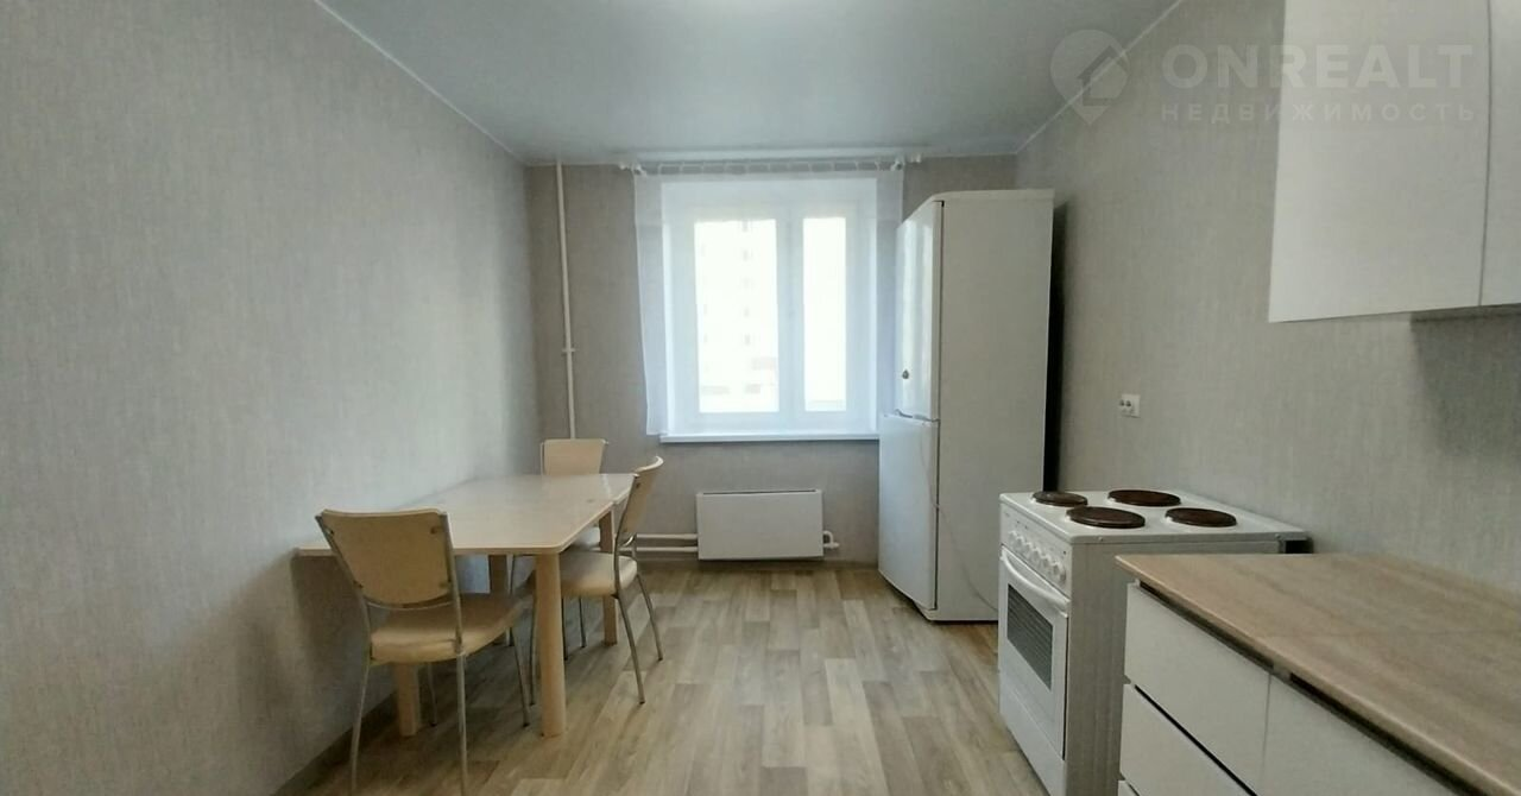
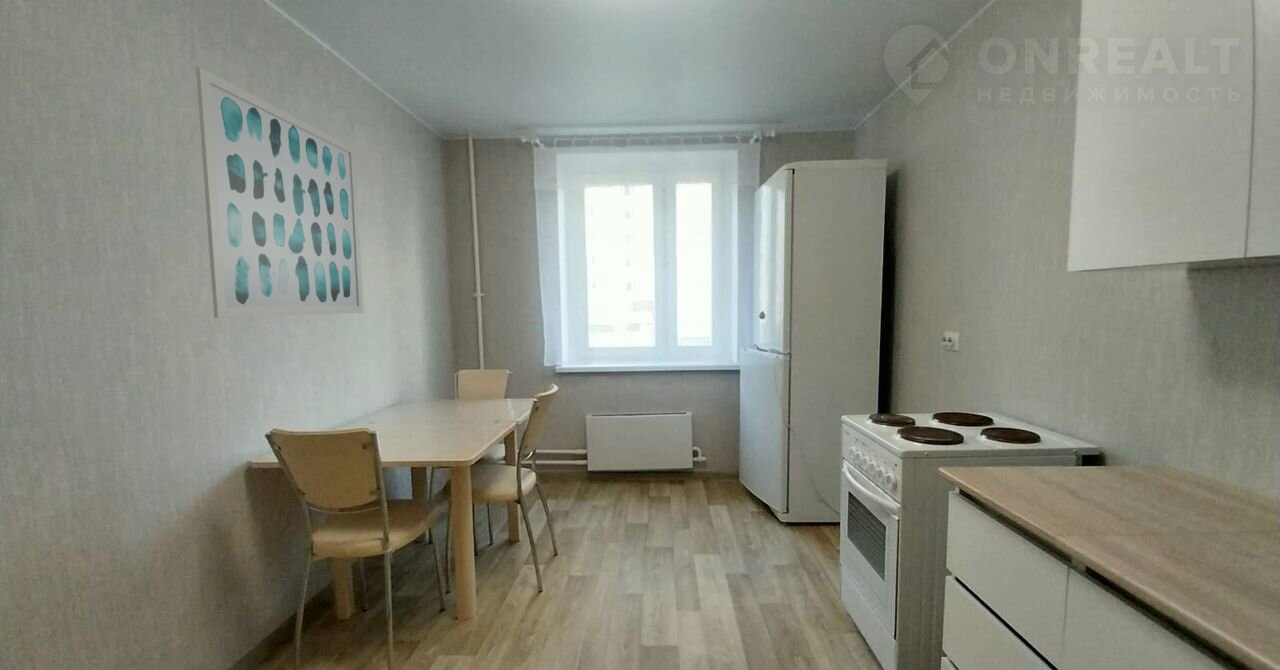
+ wall art [195,66,364,319]
